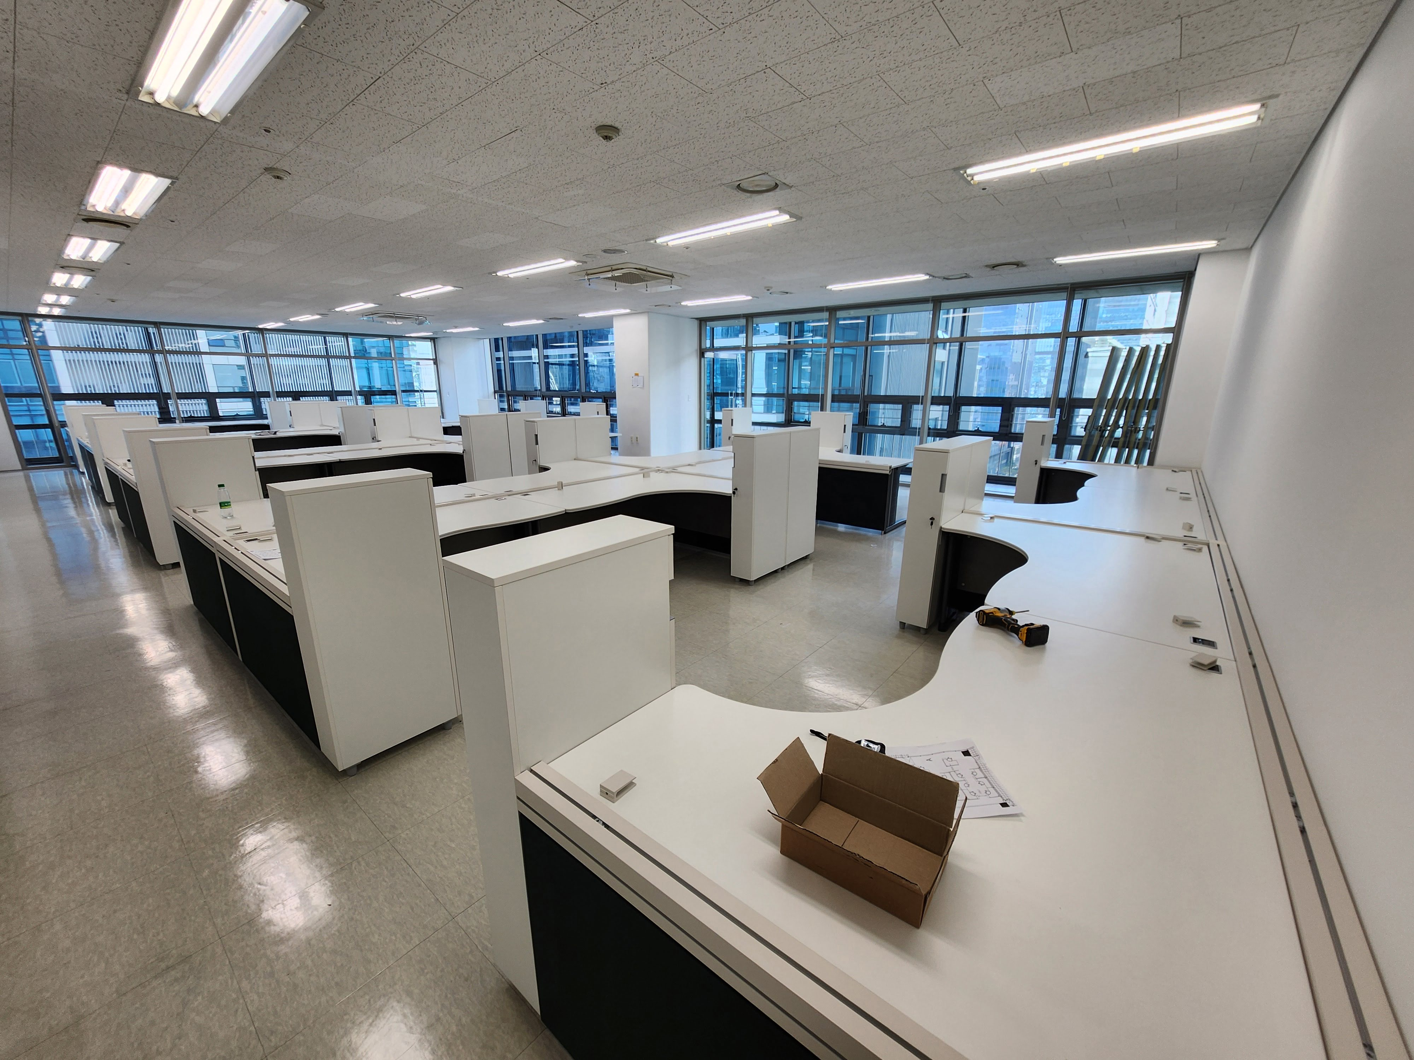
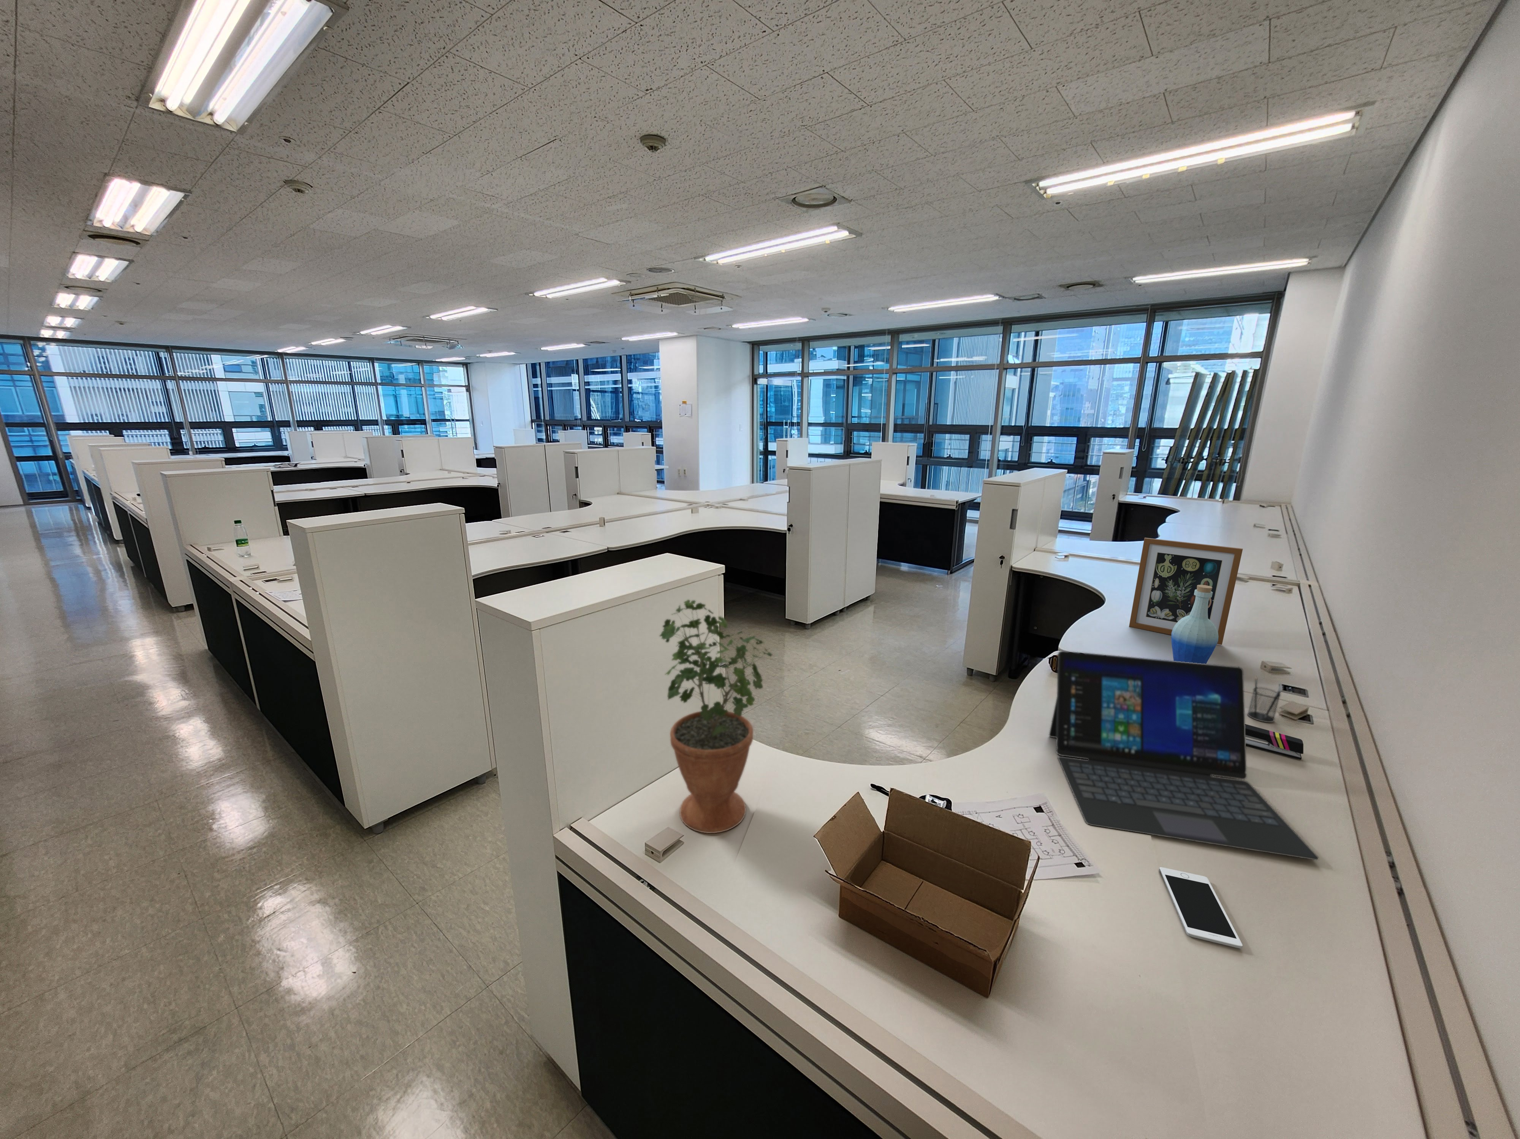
+ stapler [1245,724,1303,760]
+ bottle [1171,585,1218,664]
+ potted plant [658,599,773,834]
+ pencil holder [1247,676,1283,723]
+ wall art [1129,537,1244,645]
+ laptop [1048,651,1319,860]
+ cell phone [1159,866,1244,949]
